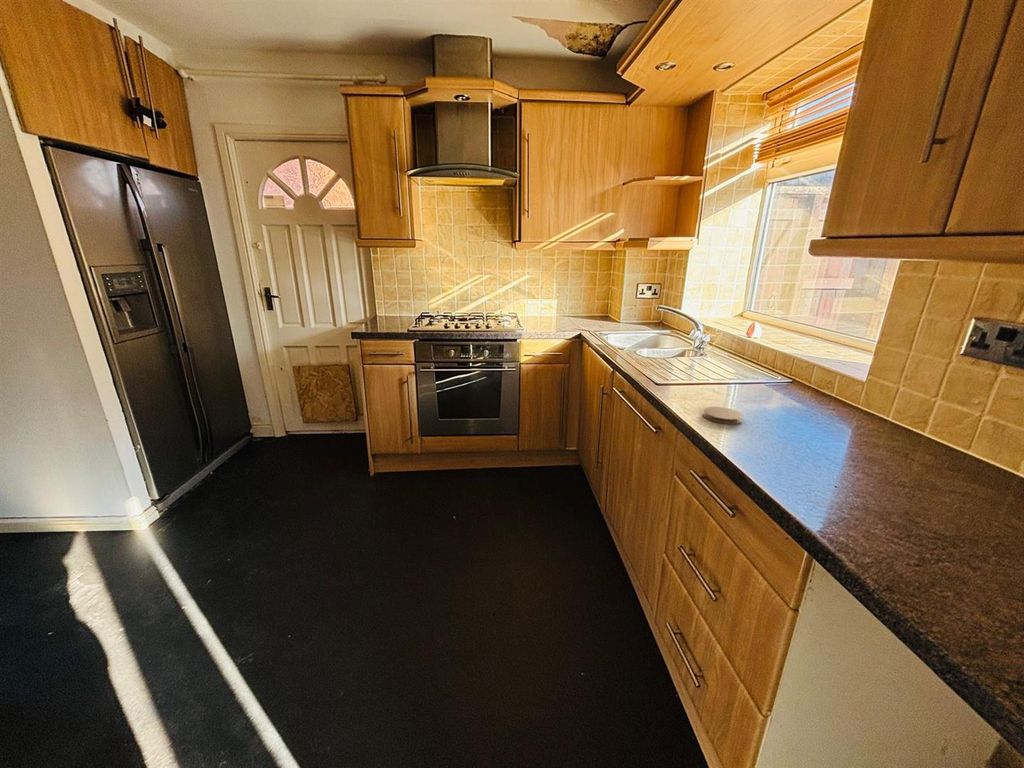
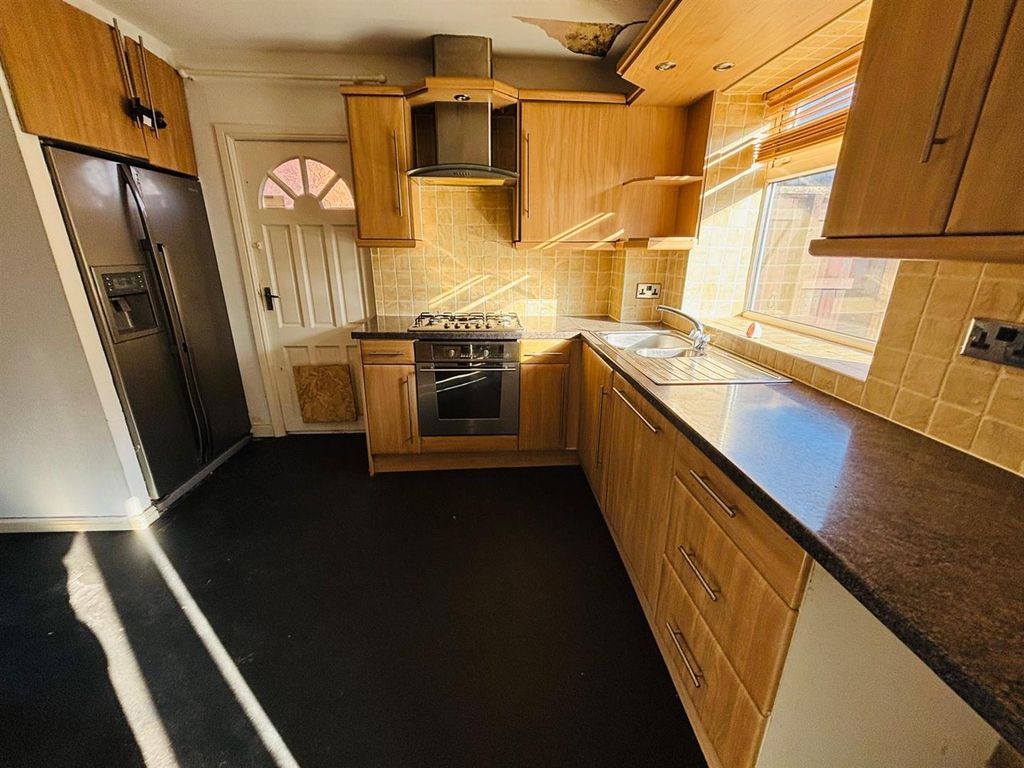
- coaster [702,406,745,425]
